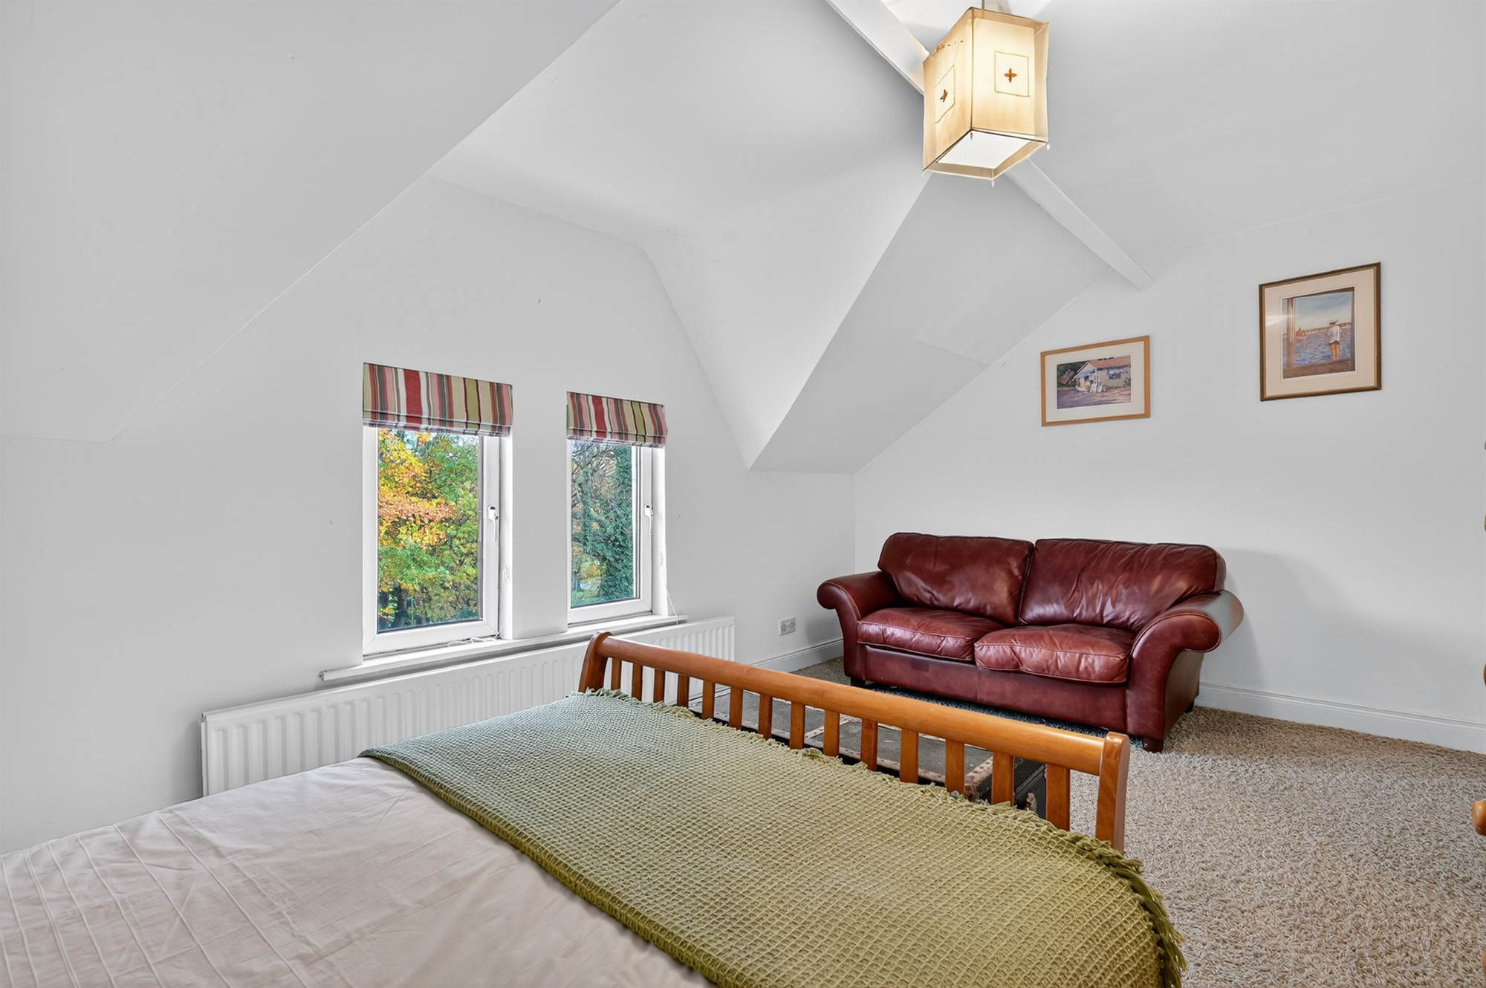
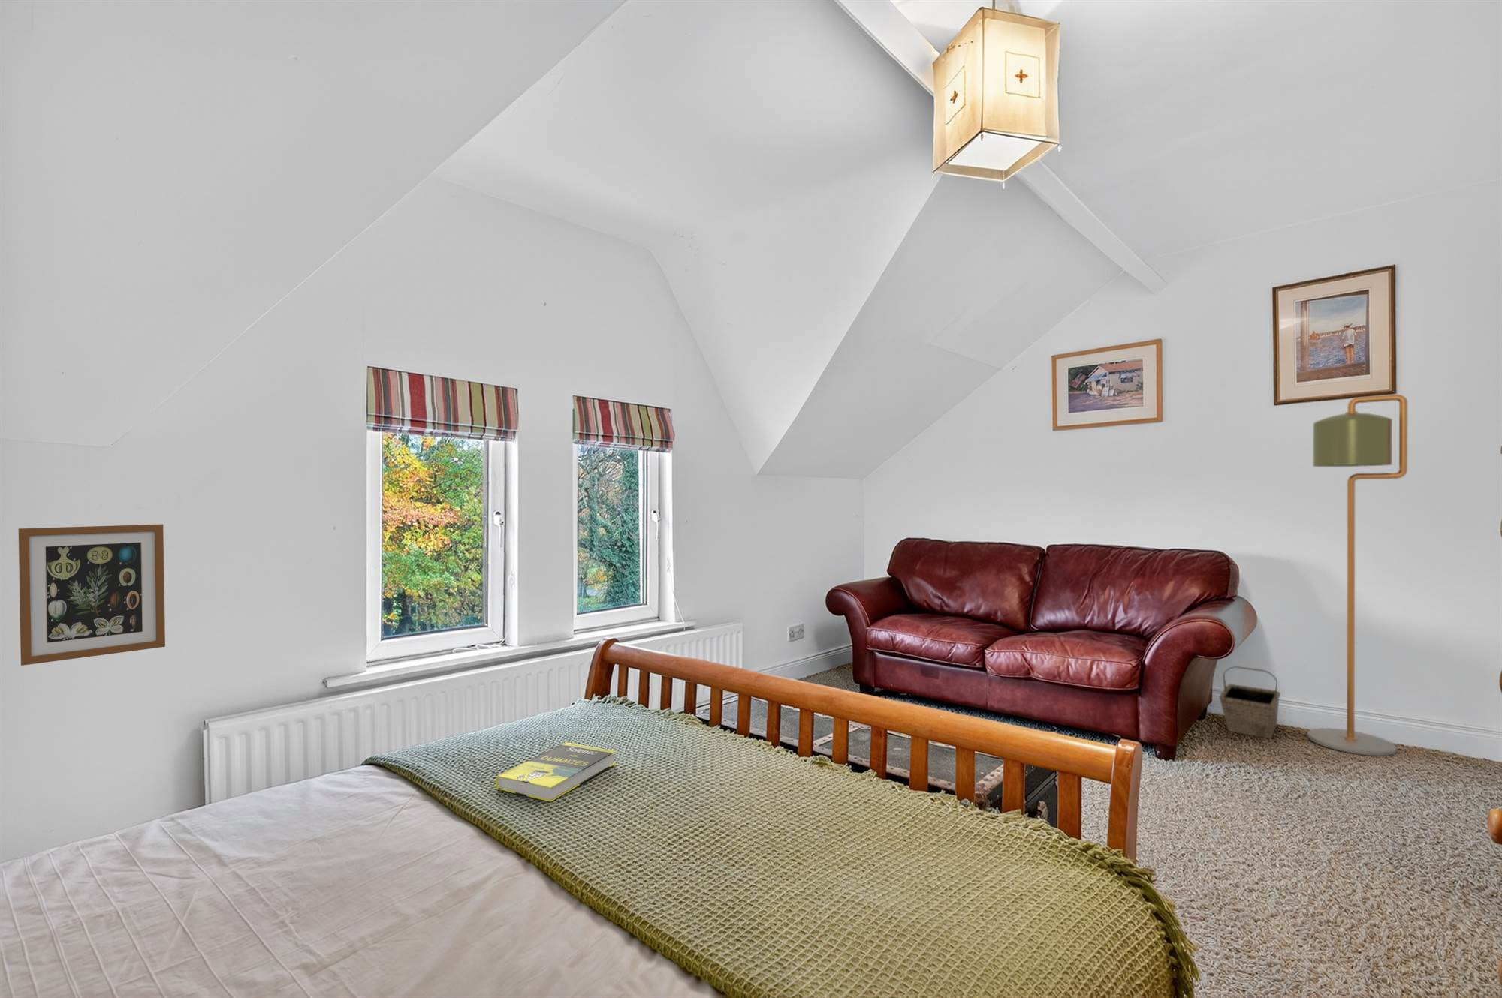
+ floor lamp [1307,394,1408,756]
+ wall art [18,524,166,666]
+ basket [1218,666,1281,740]
+ book [495,742,616,802]
